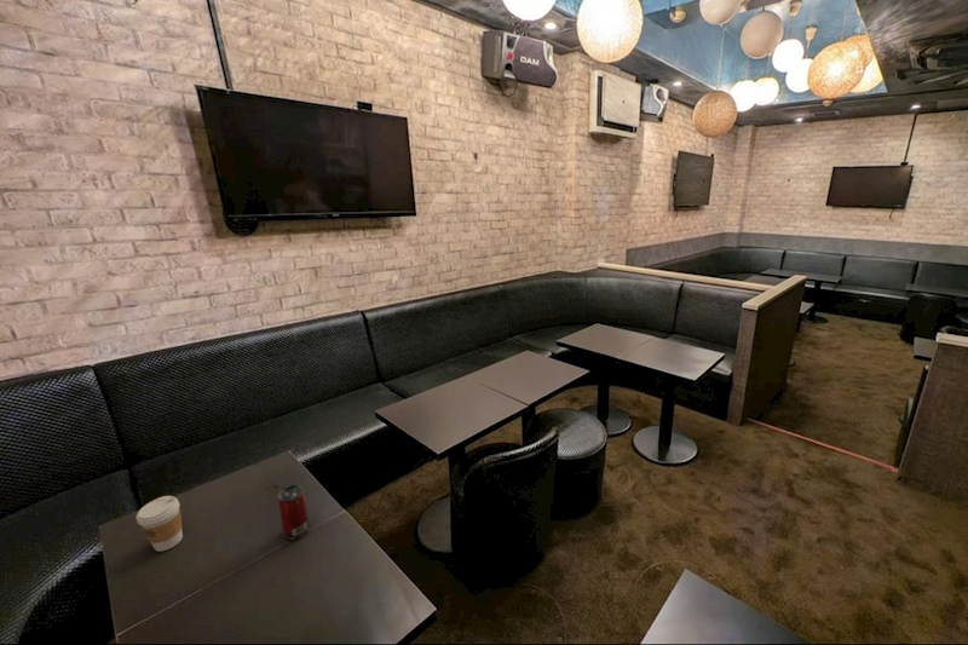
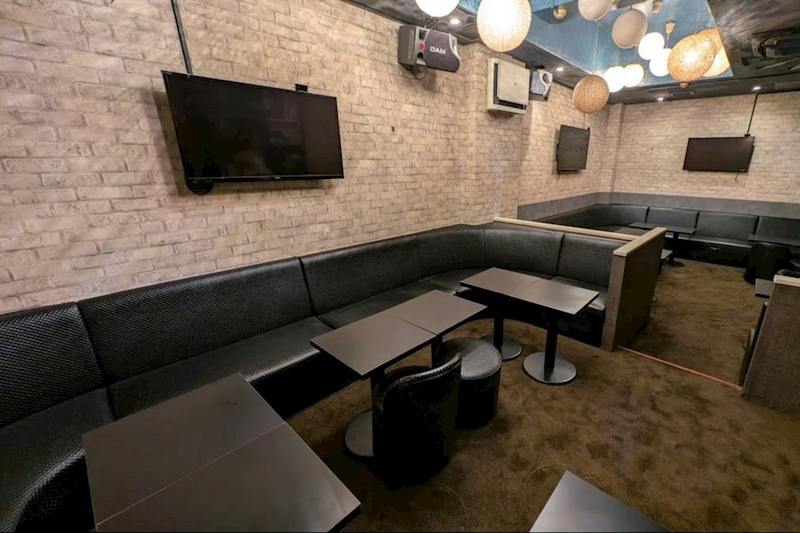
- beverage can [277,483,311,541]
- coffee cup [136,495,184,553]
